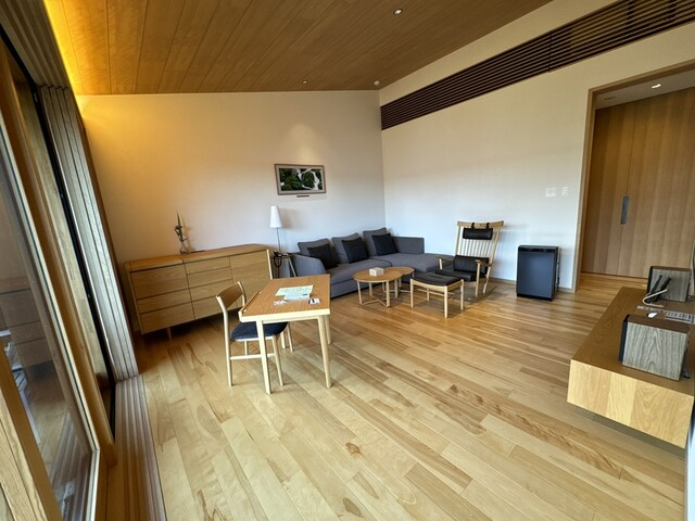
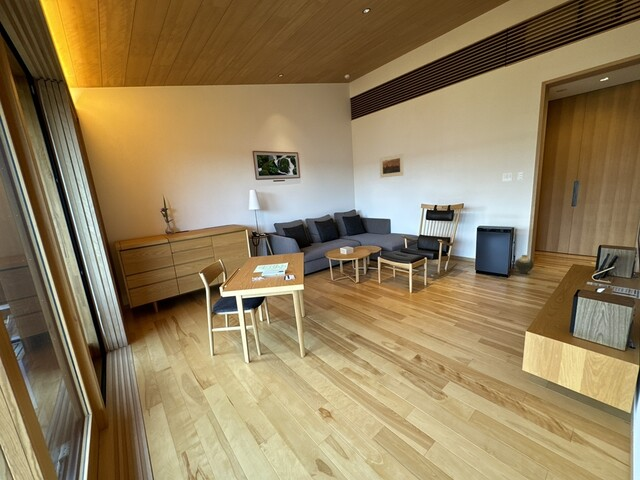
+ vase [514,254,535,274]
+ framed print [379,153,405,179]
